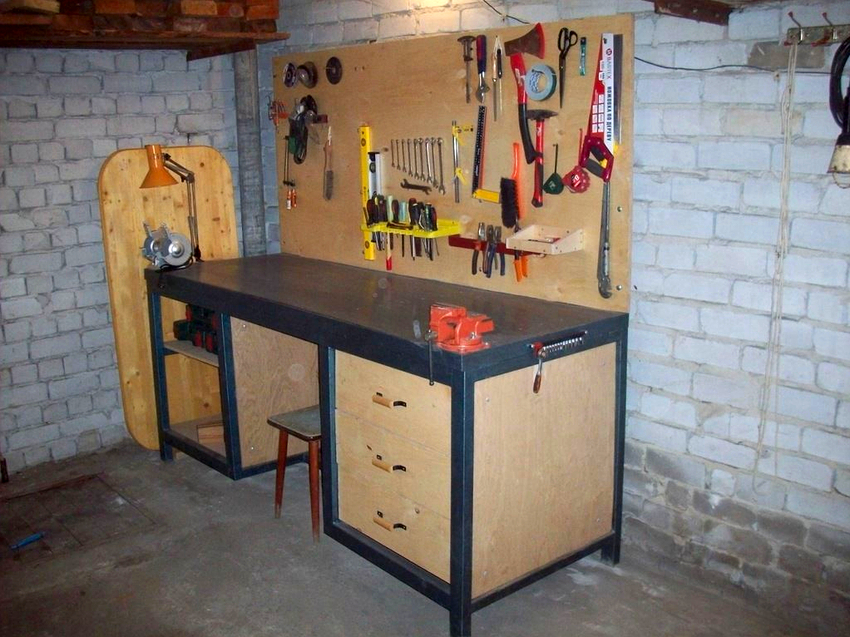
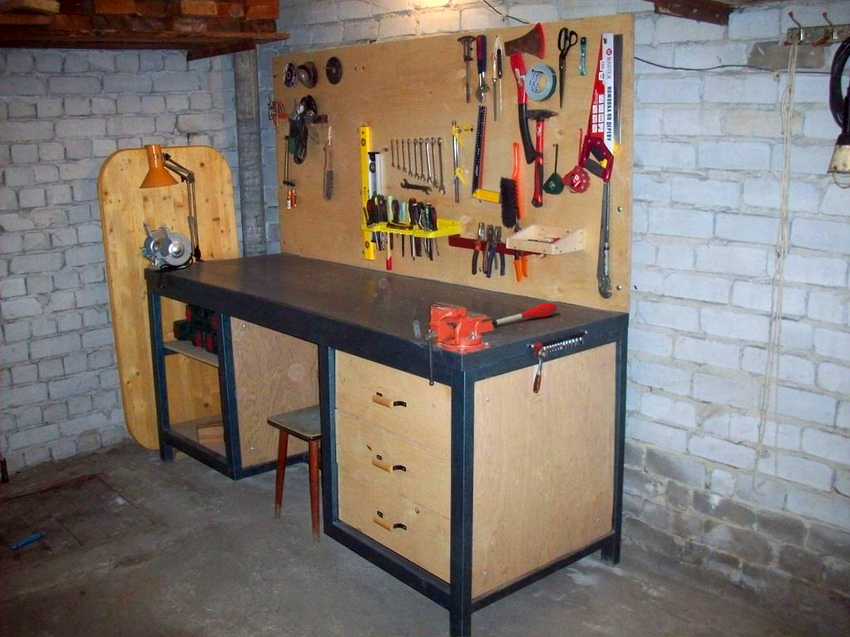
+ juggling club [491,302,558,327]
